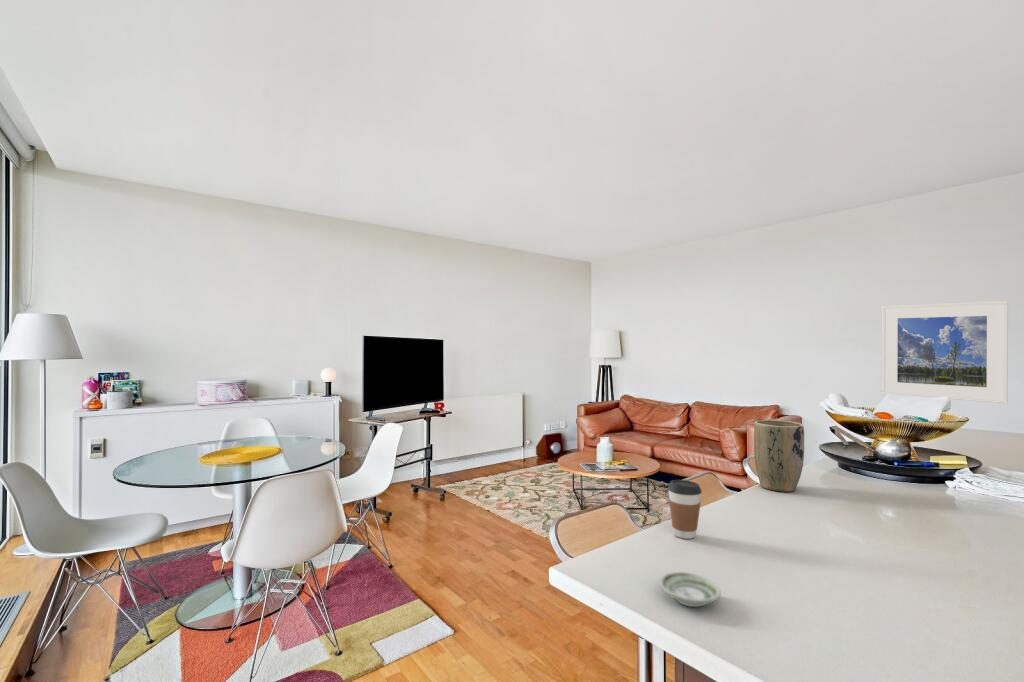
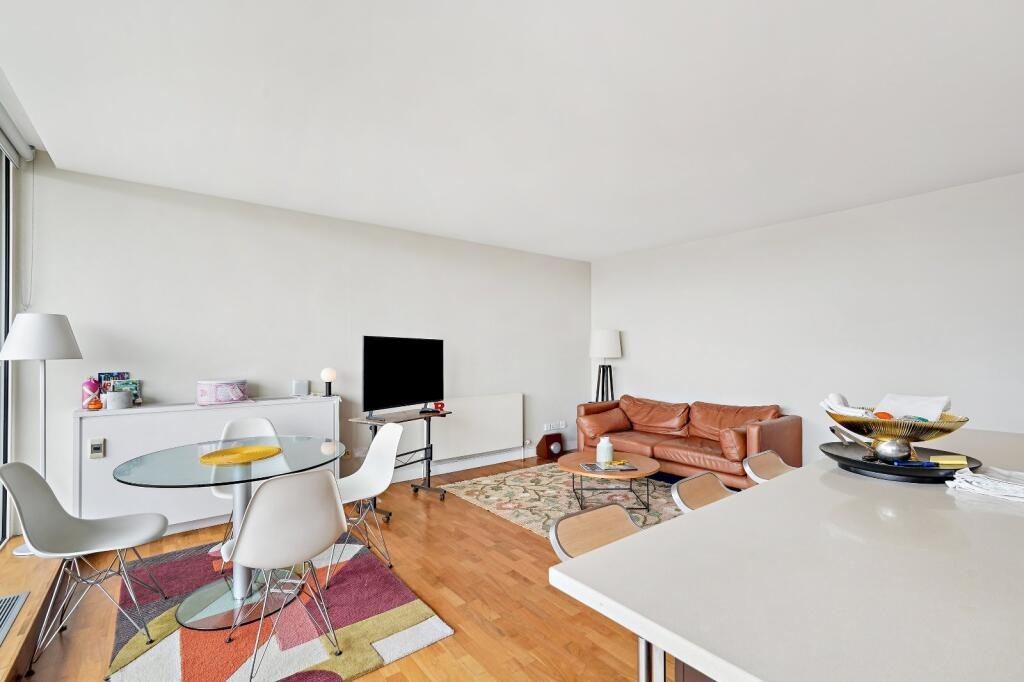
- plant pot [753,419,805,493]
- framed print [880,299,1009,404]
- coffee cup [667,479,703,540]
- saucer [658,571,722,608]
